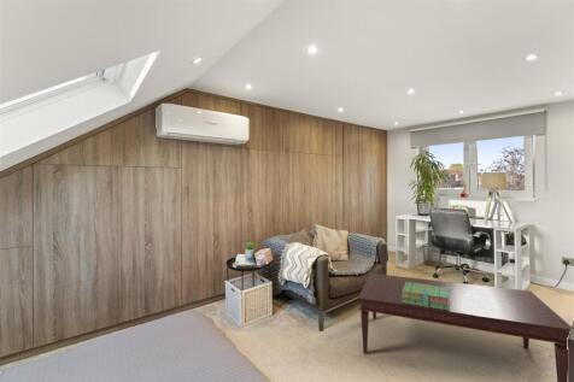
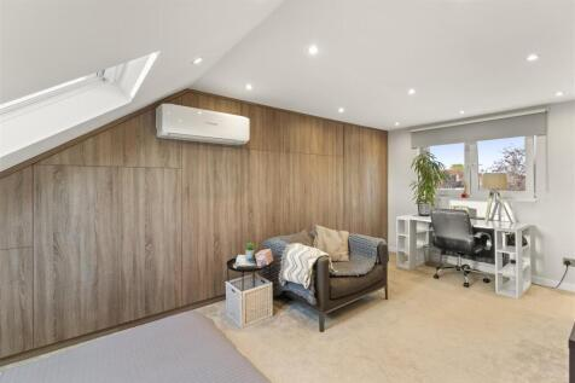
- stack of books [402,282,450,311]
- coffee table [357,272,573,382]
